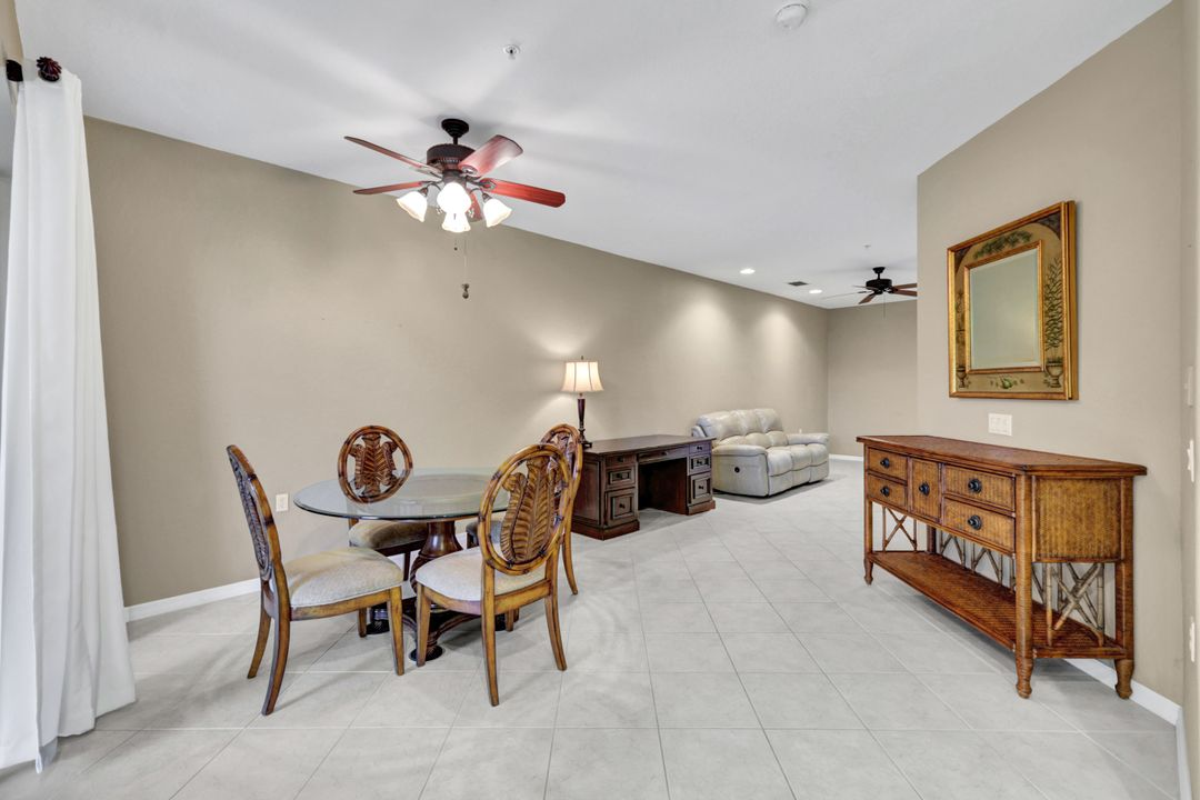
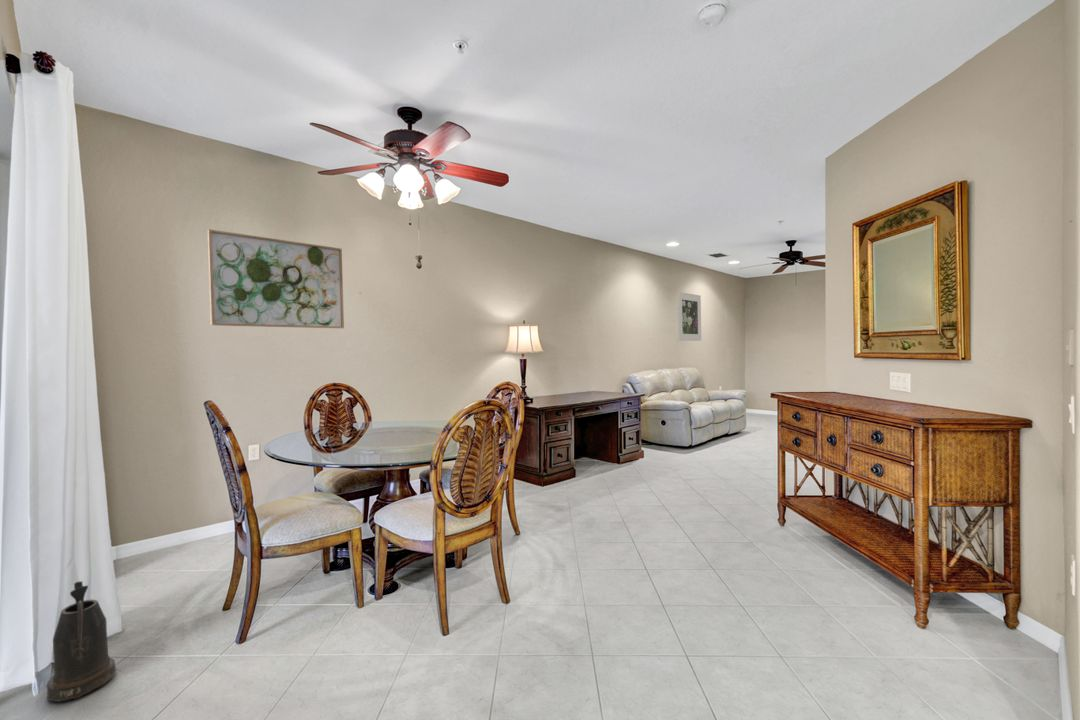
+ watering can [46,580,117,703]
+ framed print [677,291,702,342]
+ wall art [207,228,345,329]
